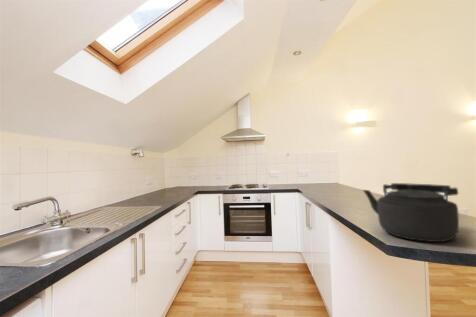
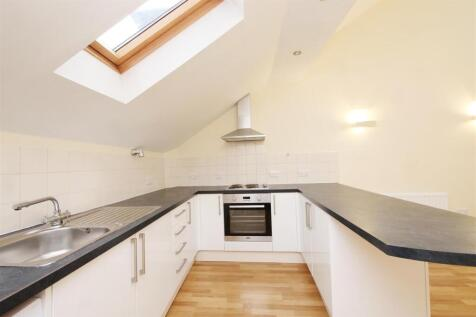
- kettle [362,182,460,243]
